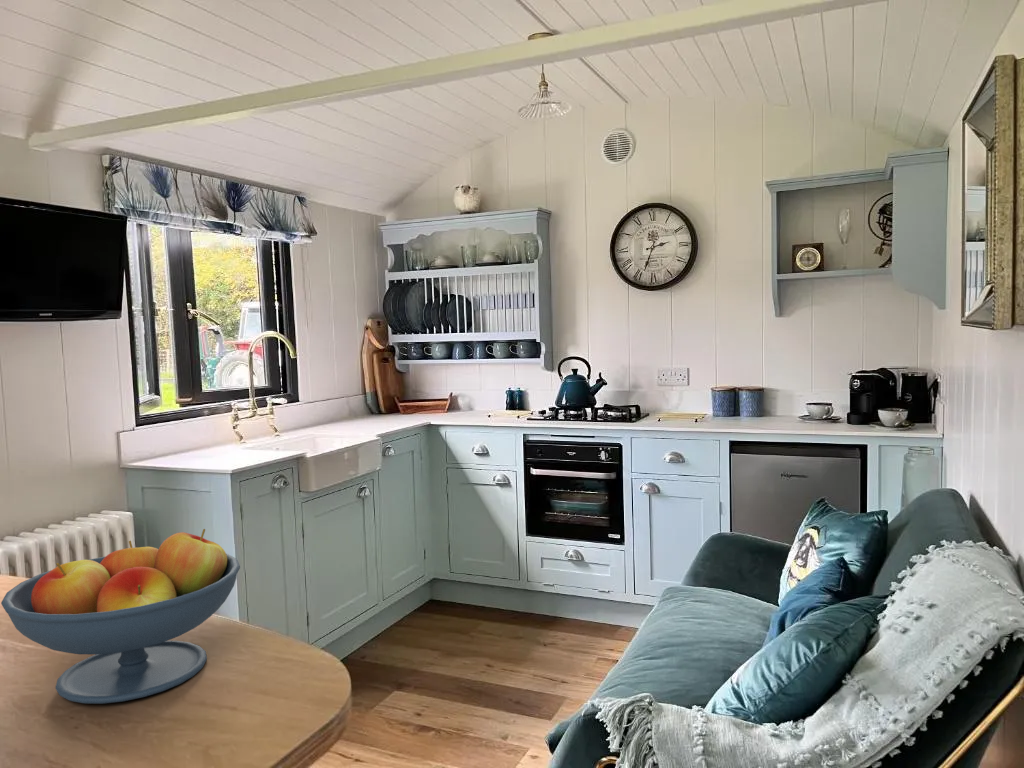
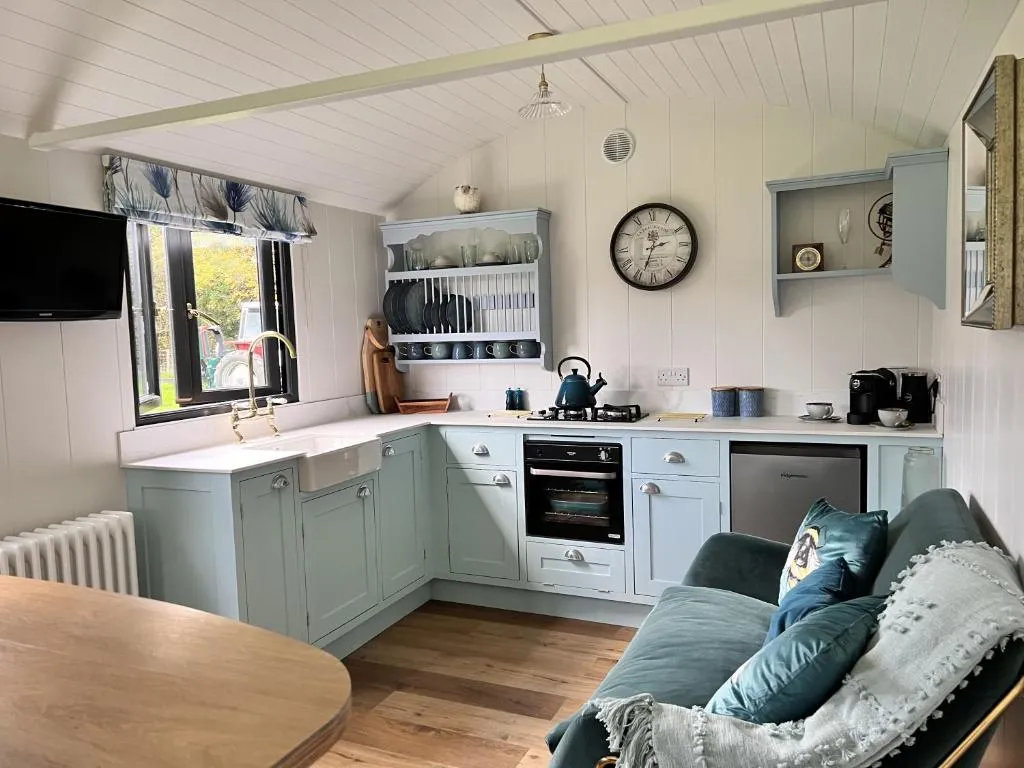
- fruit bowl [0,528,241,705]
